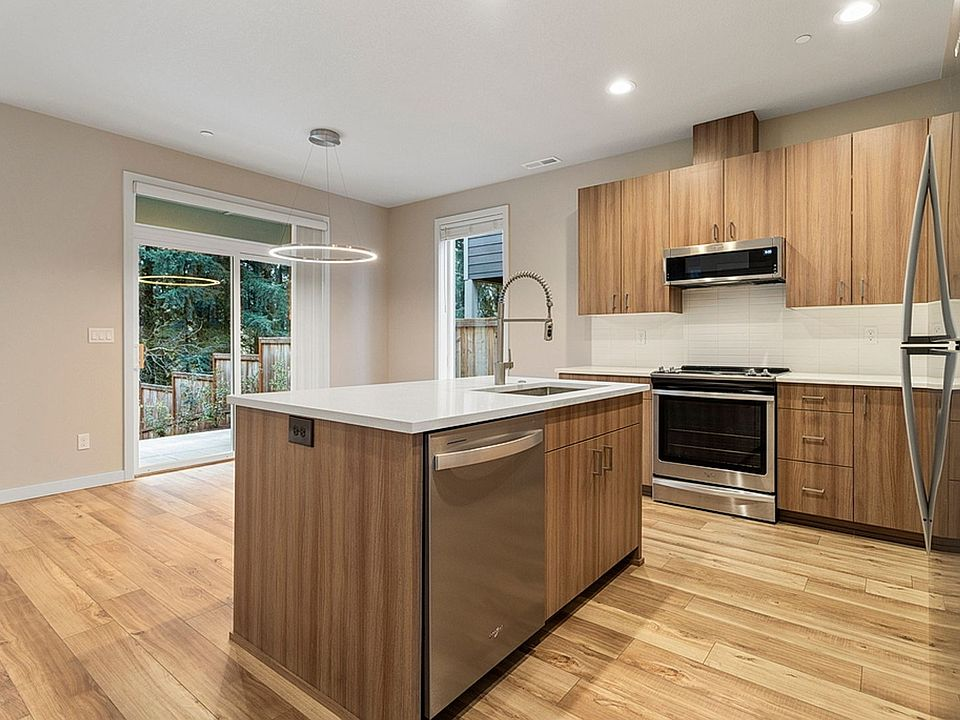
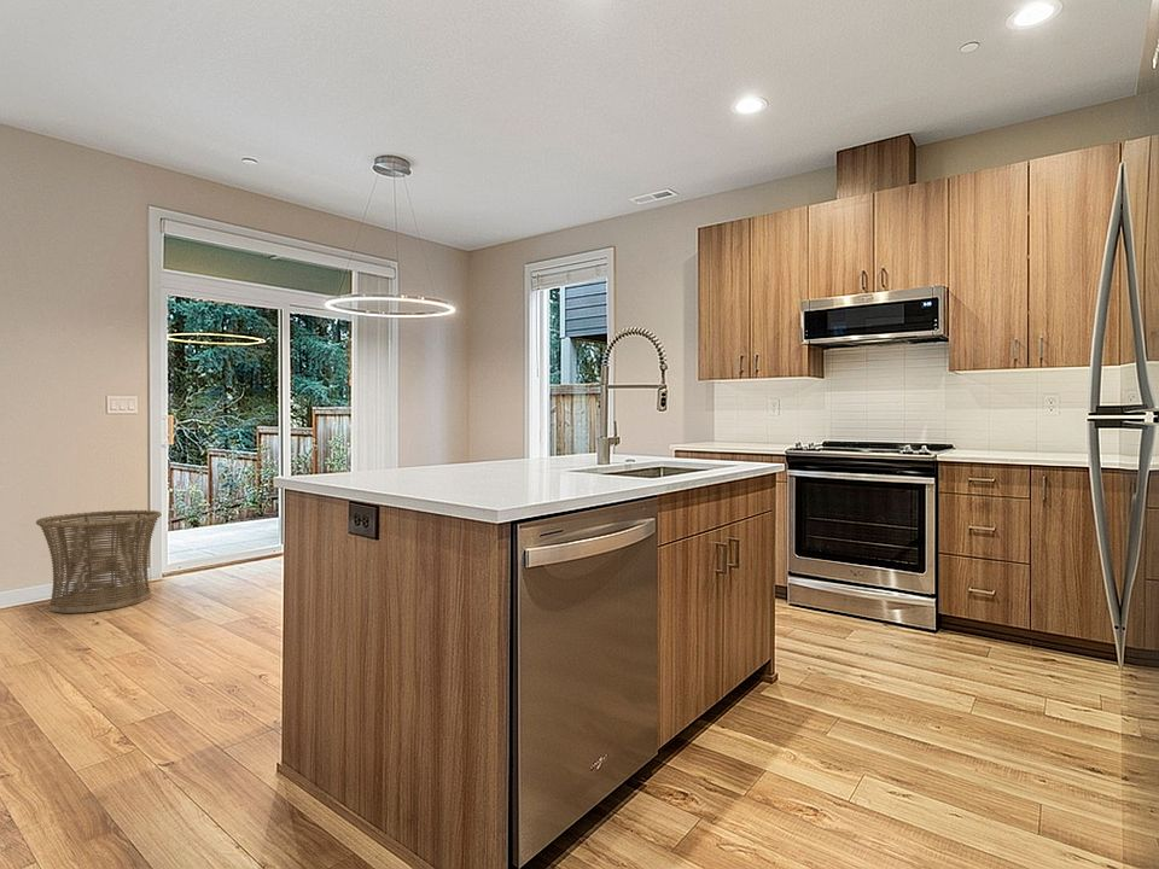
+ basket [35,509,163,614]
